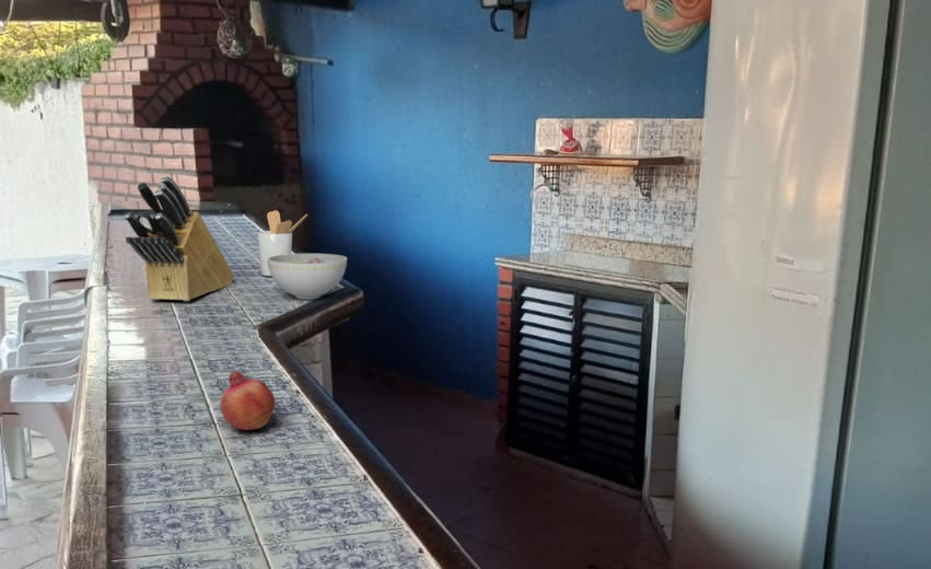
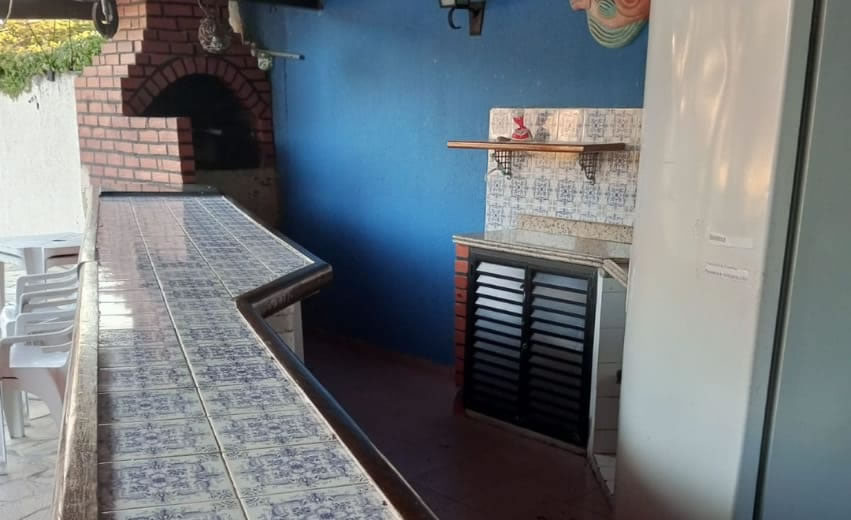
- utensil holder [257,209,309,277]
- bowl [267,253,348,300]
- knife block [123,175,235,302]
- fruit [220,370,277,431]
